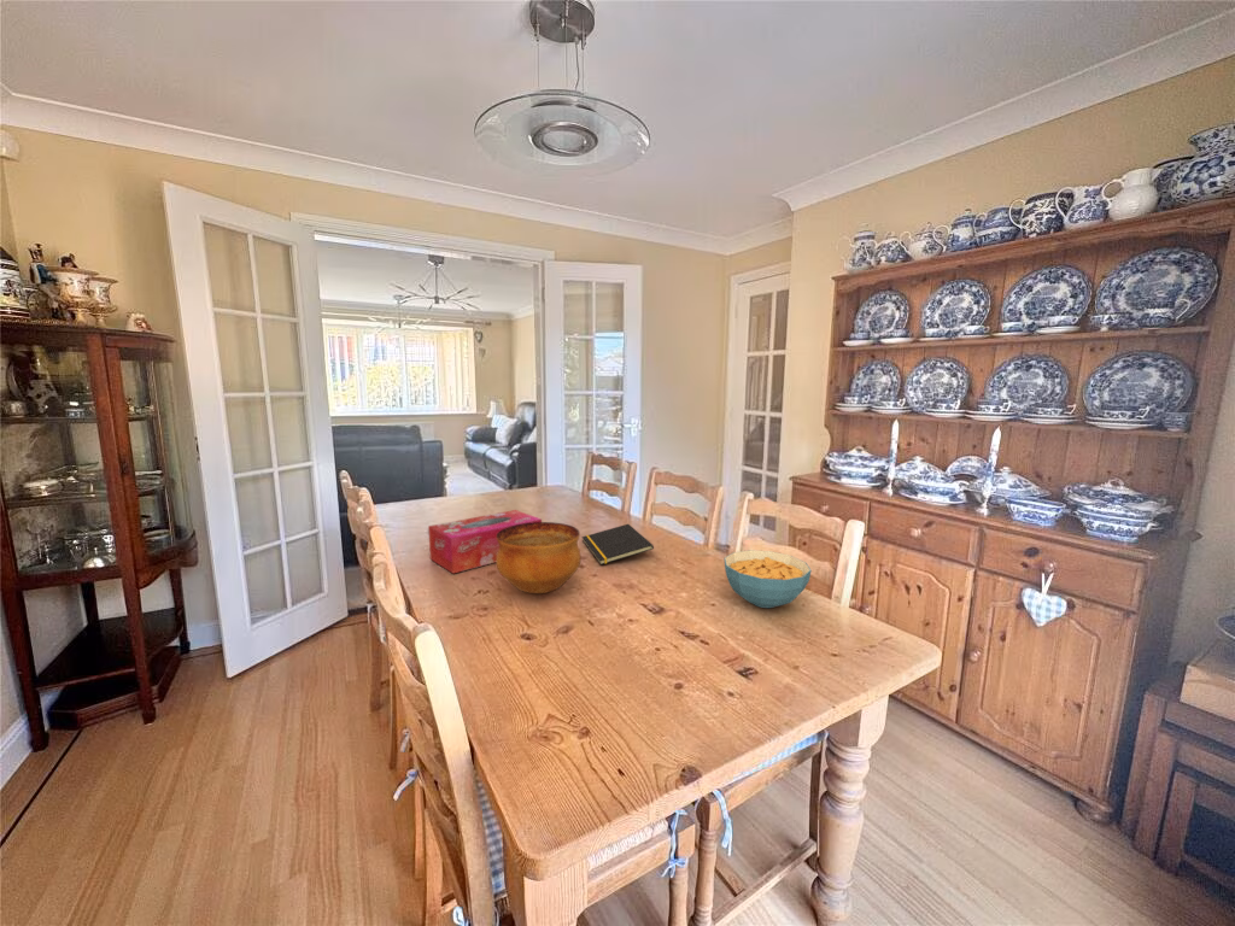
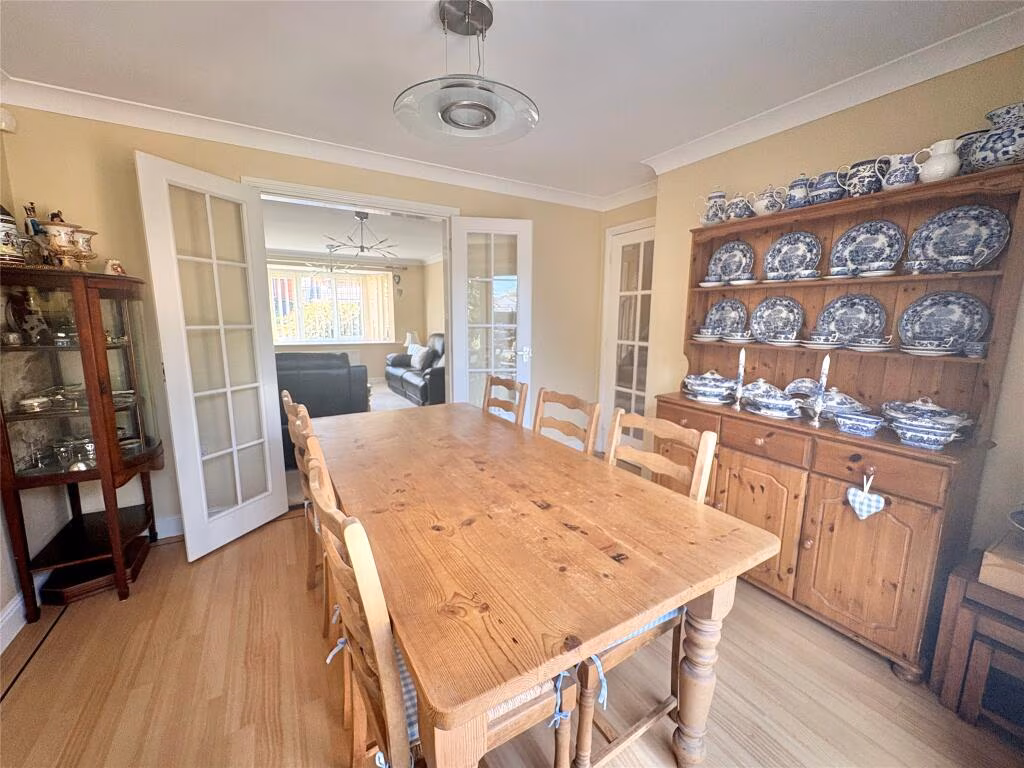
- tissue box [427,509,543,575]
- bowl [496,521,583,594]
- notepad [581,523,655,565]
- cereal bowl [722,549,813,609]
